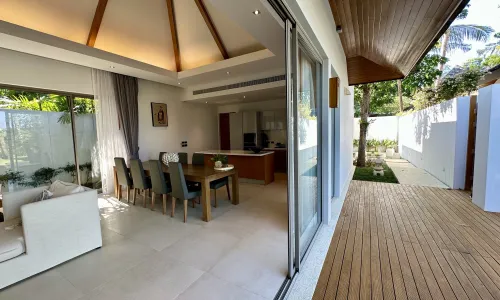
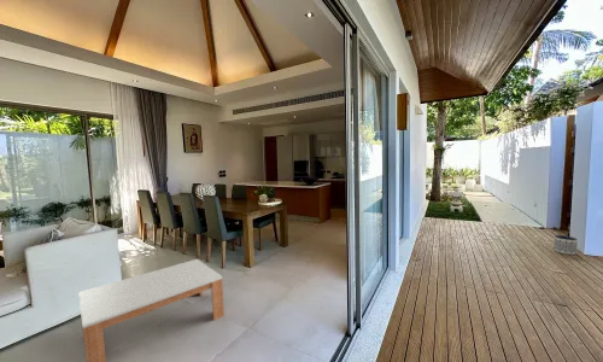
+ coffee table [77,258,226,362]
+ planter [552,234,579,256]
